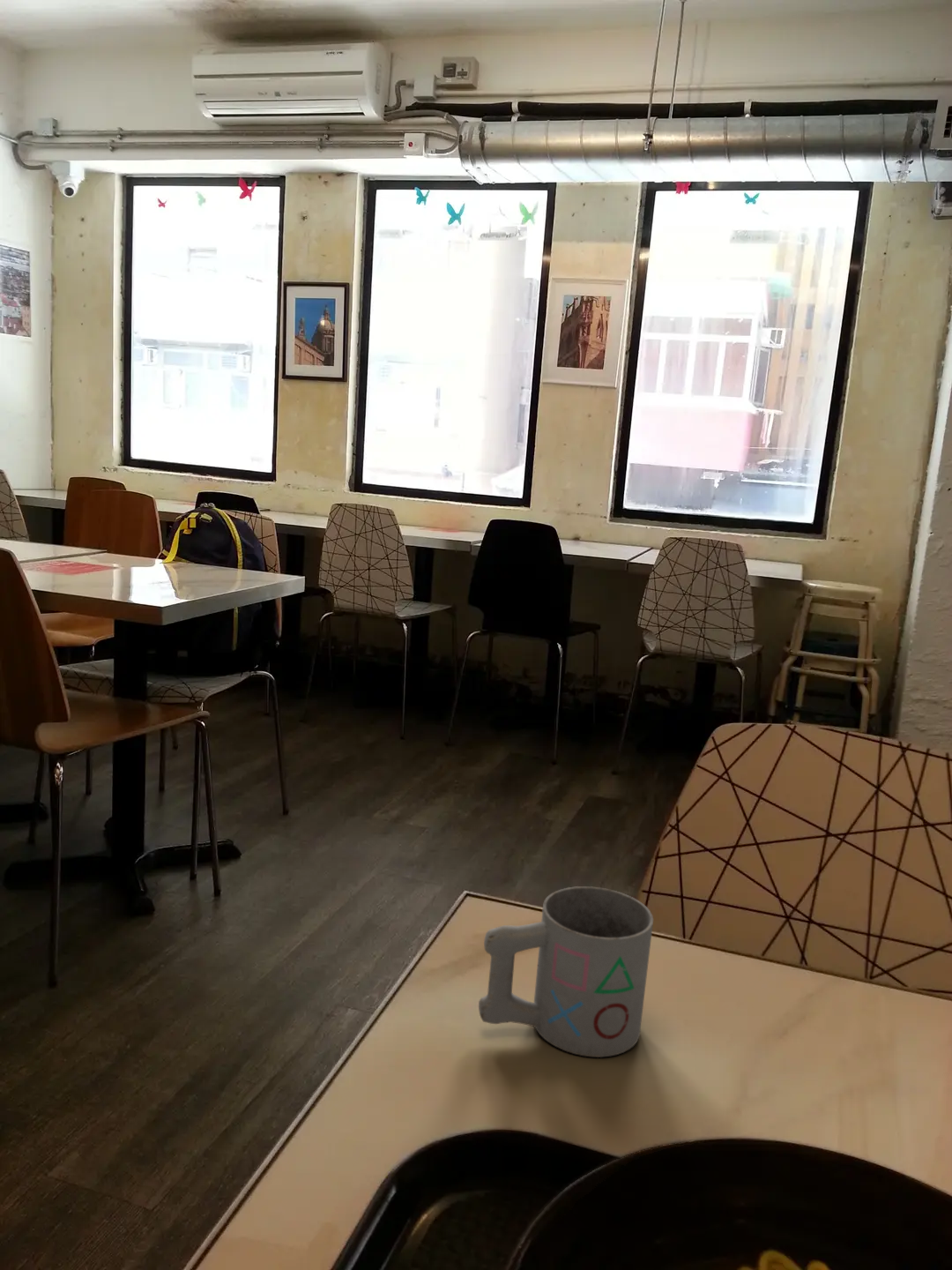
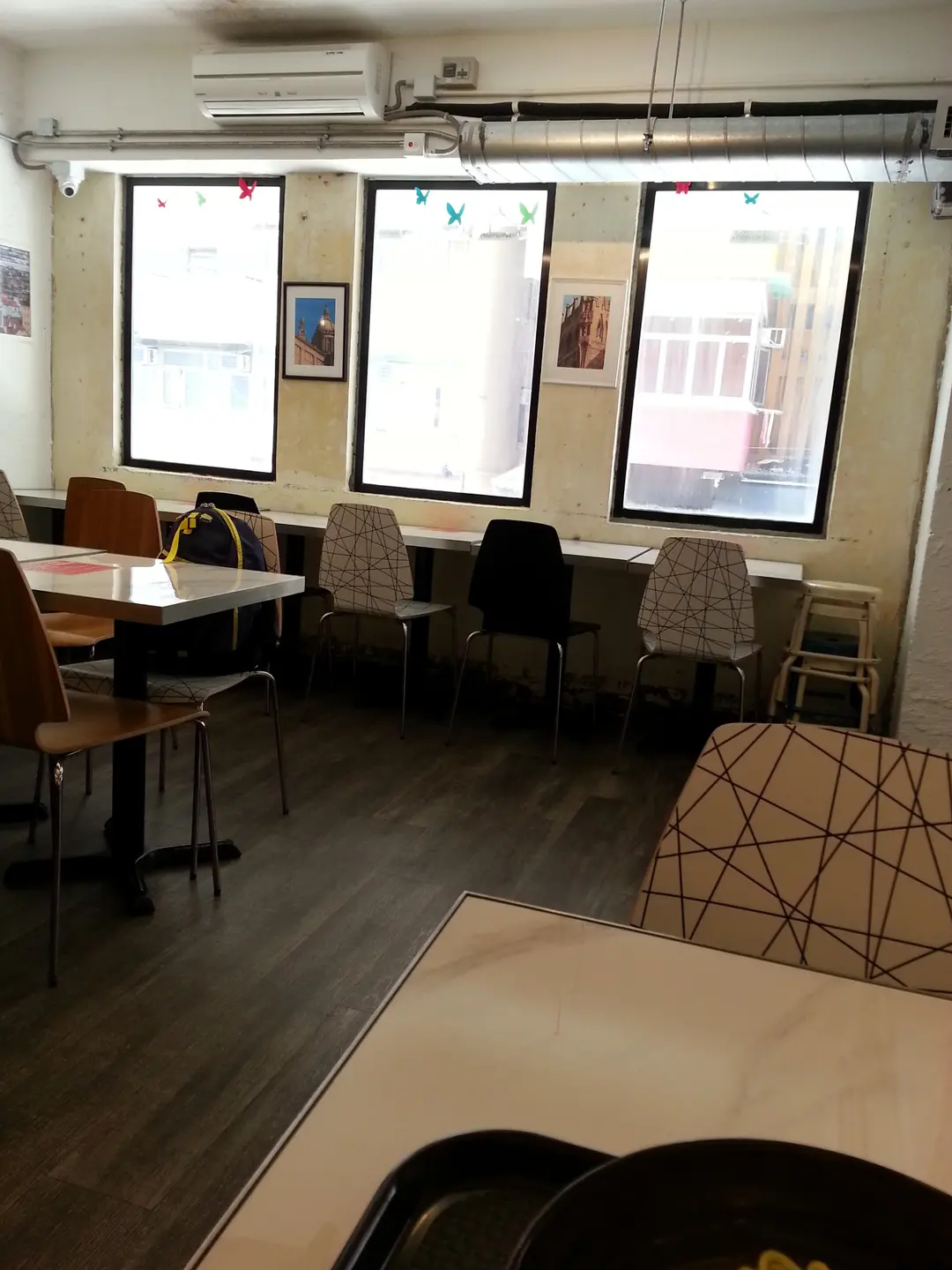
- mug [478,885,654,1058]
